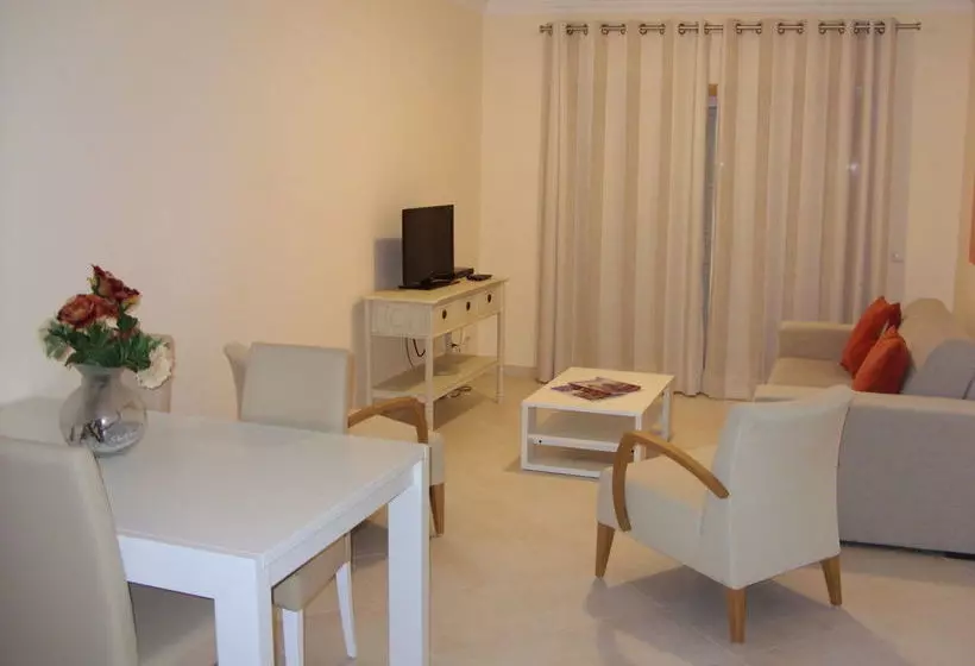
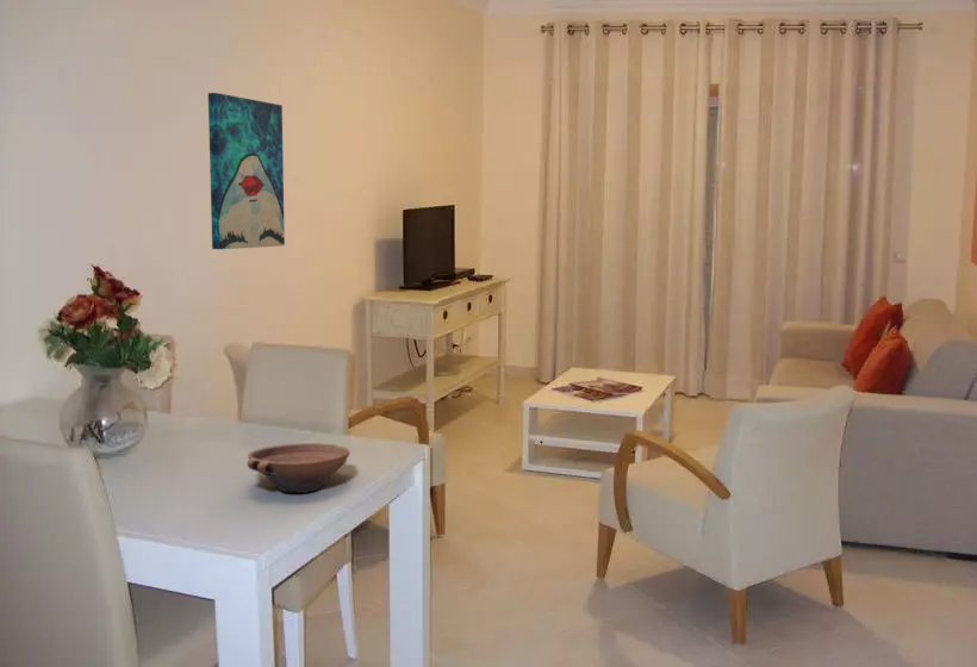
+ bowl [247,442,350,494]
+ wall art [207,92,286,250]
